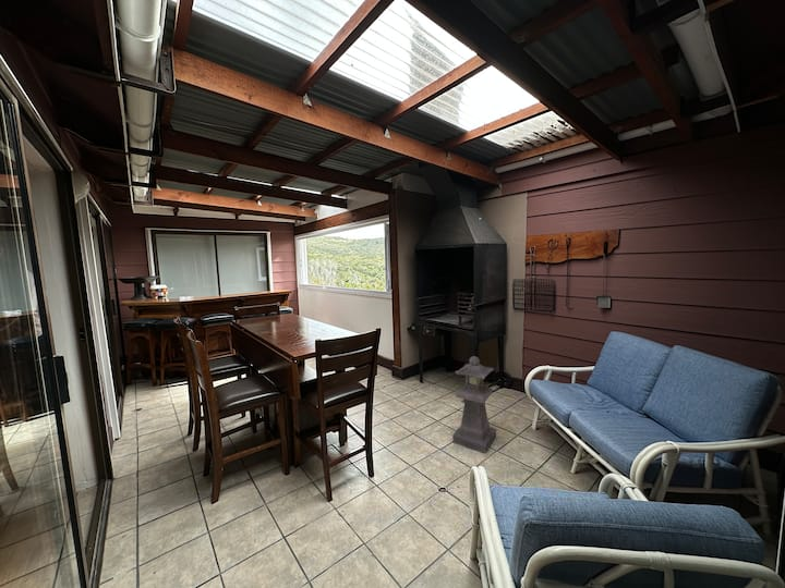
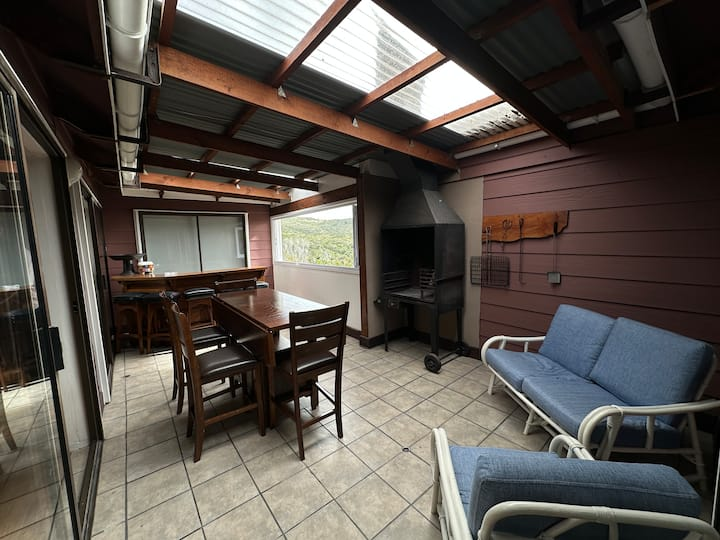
- lantern [451,355,497,454]
